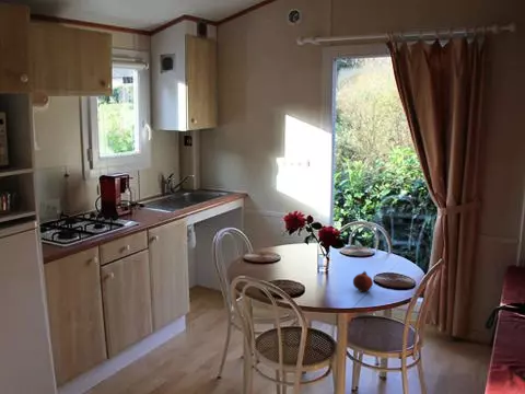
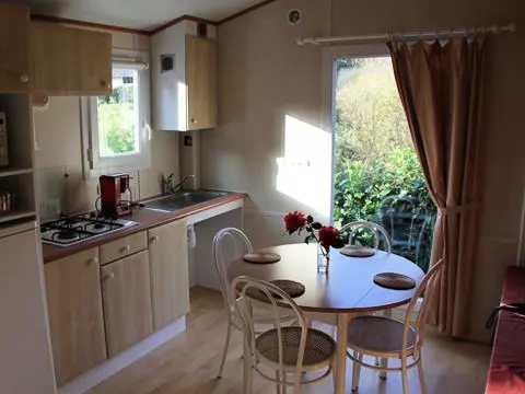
- fruit [352,269,374,293]
